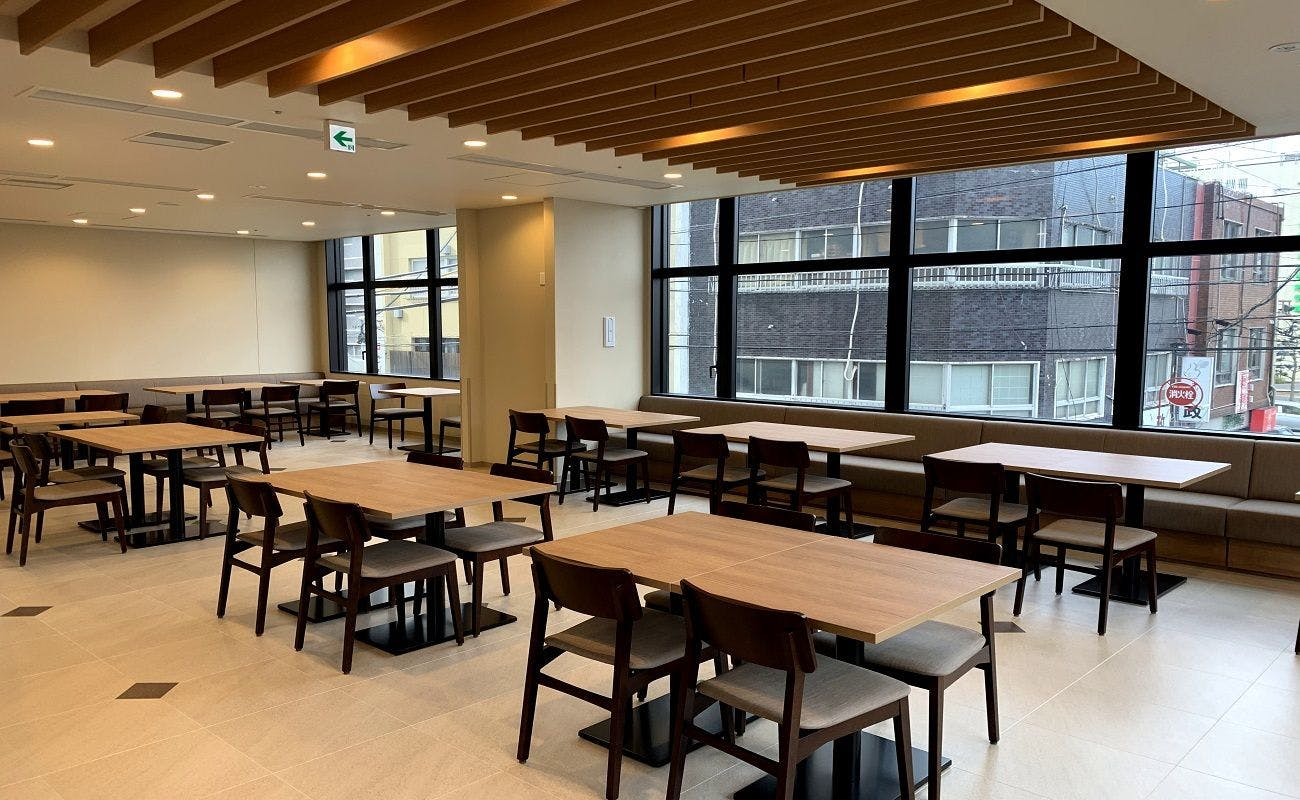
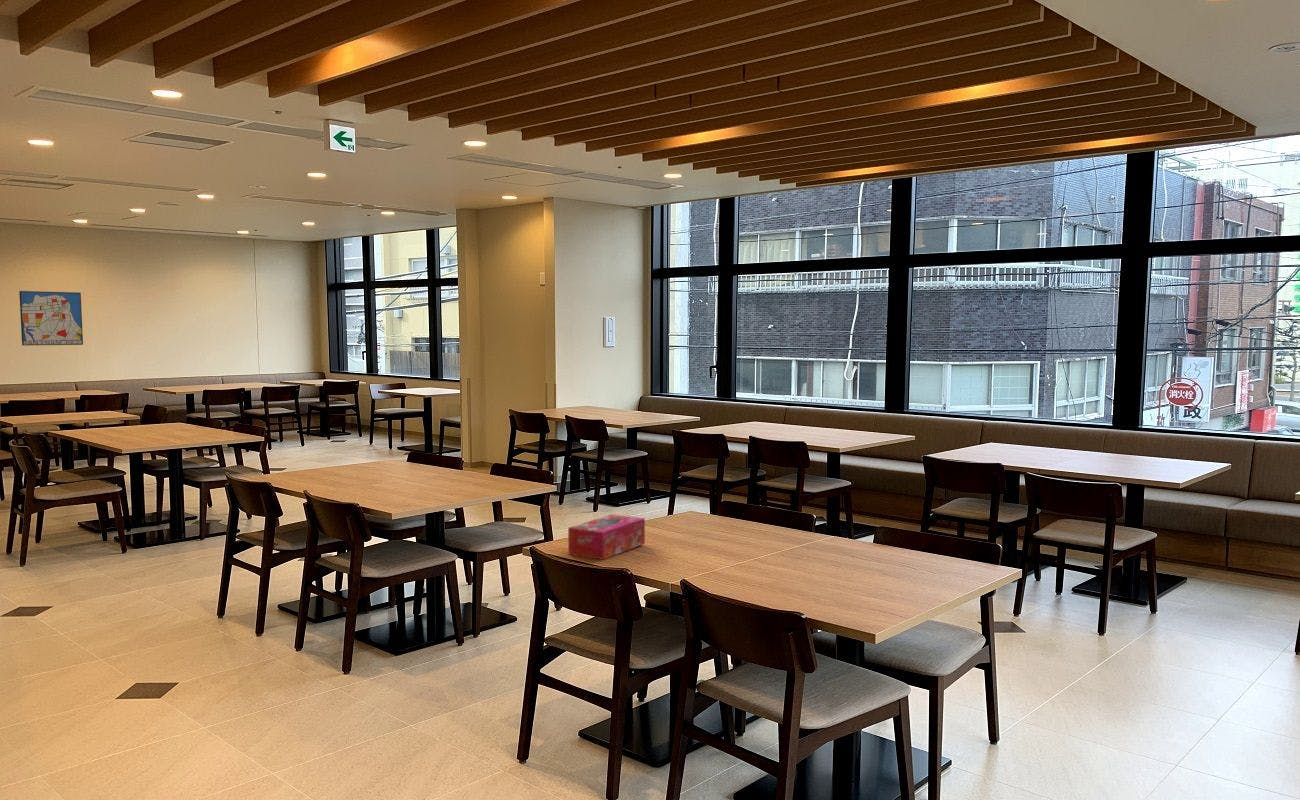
+ tissue box [567,513,646,561]
+ wall art [18,290,84,346]
